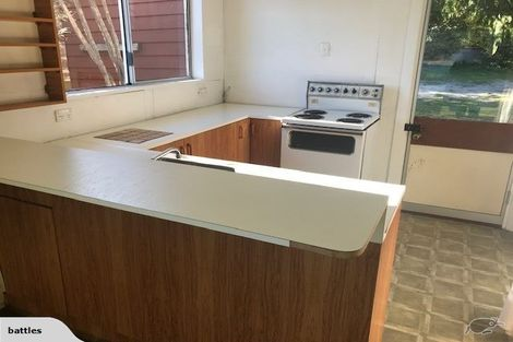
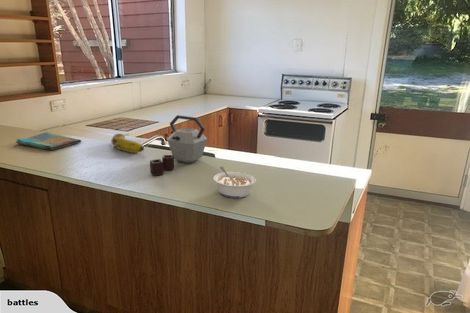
+ fruit [110,133,145,154]
+ dish towel [15,131,82,151]
+ legume [212,166,257,199]
+ kettle [149,114,208,177]
